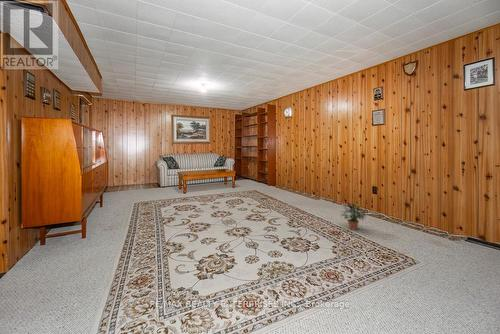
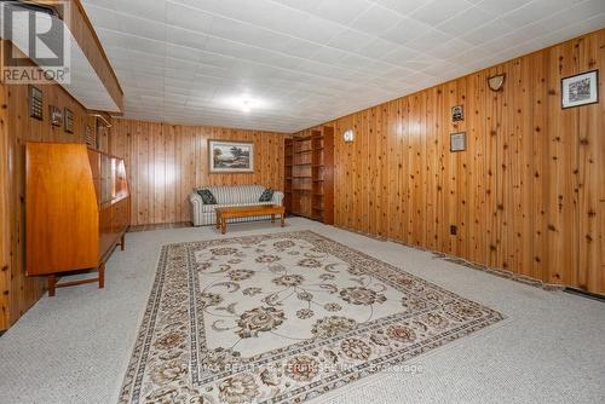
- potted plant [340,201,368,231]
